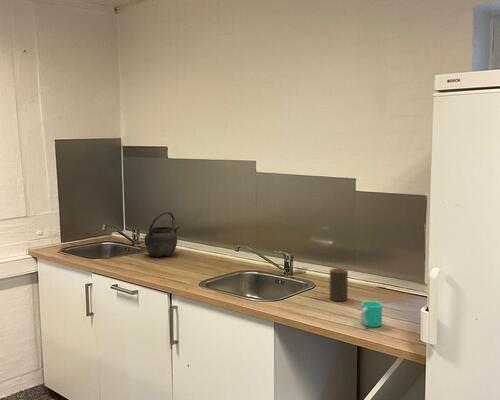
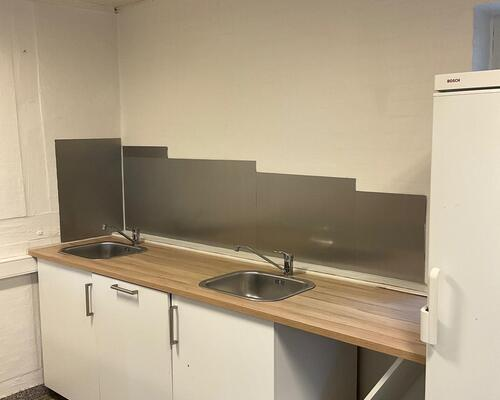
- kettle [143,211,181,258]
- cup [329,267,349,302]
- cup [360,300,383,328]
